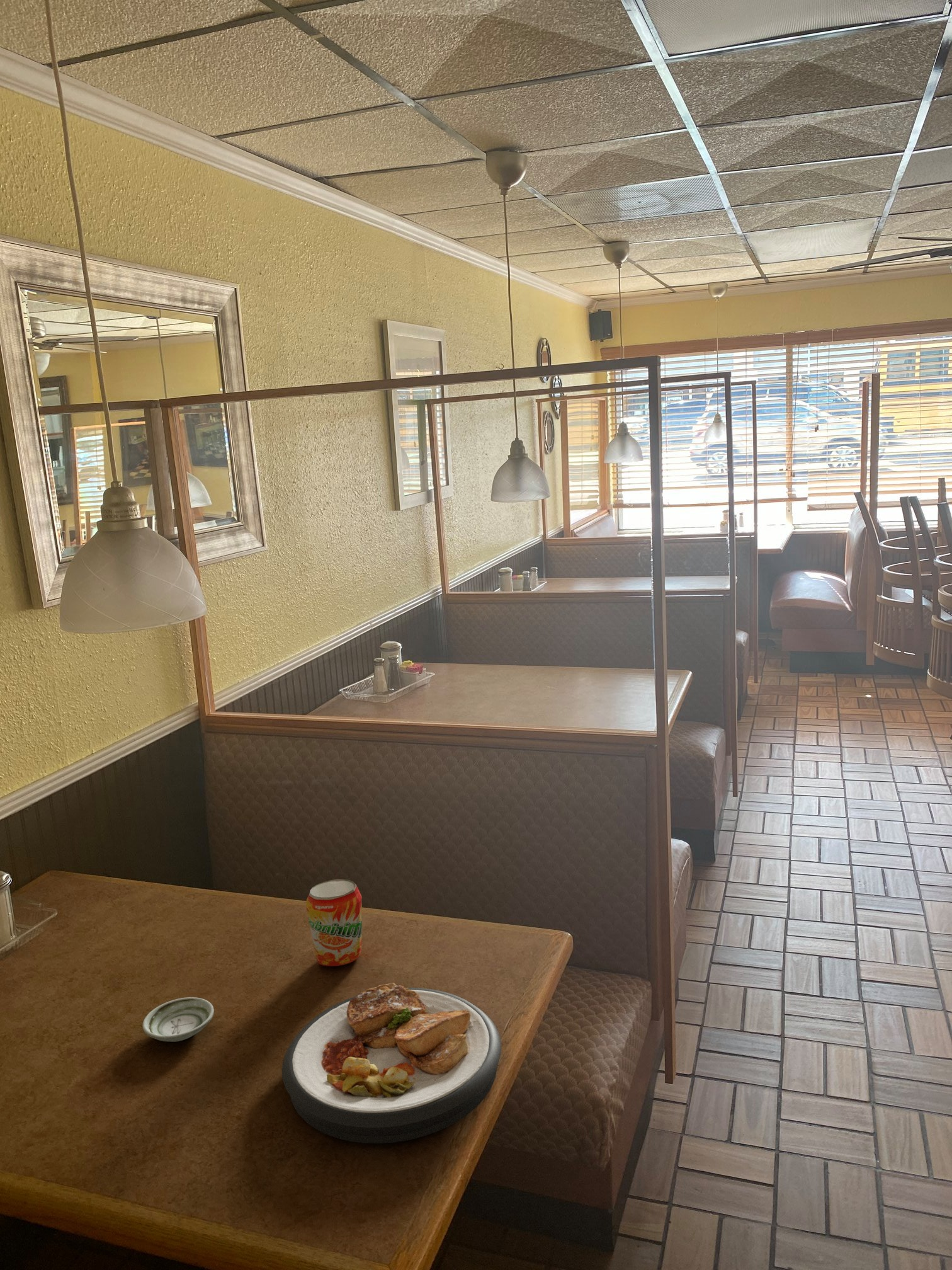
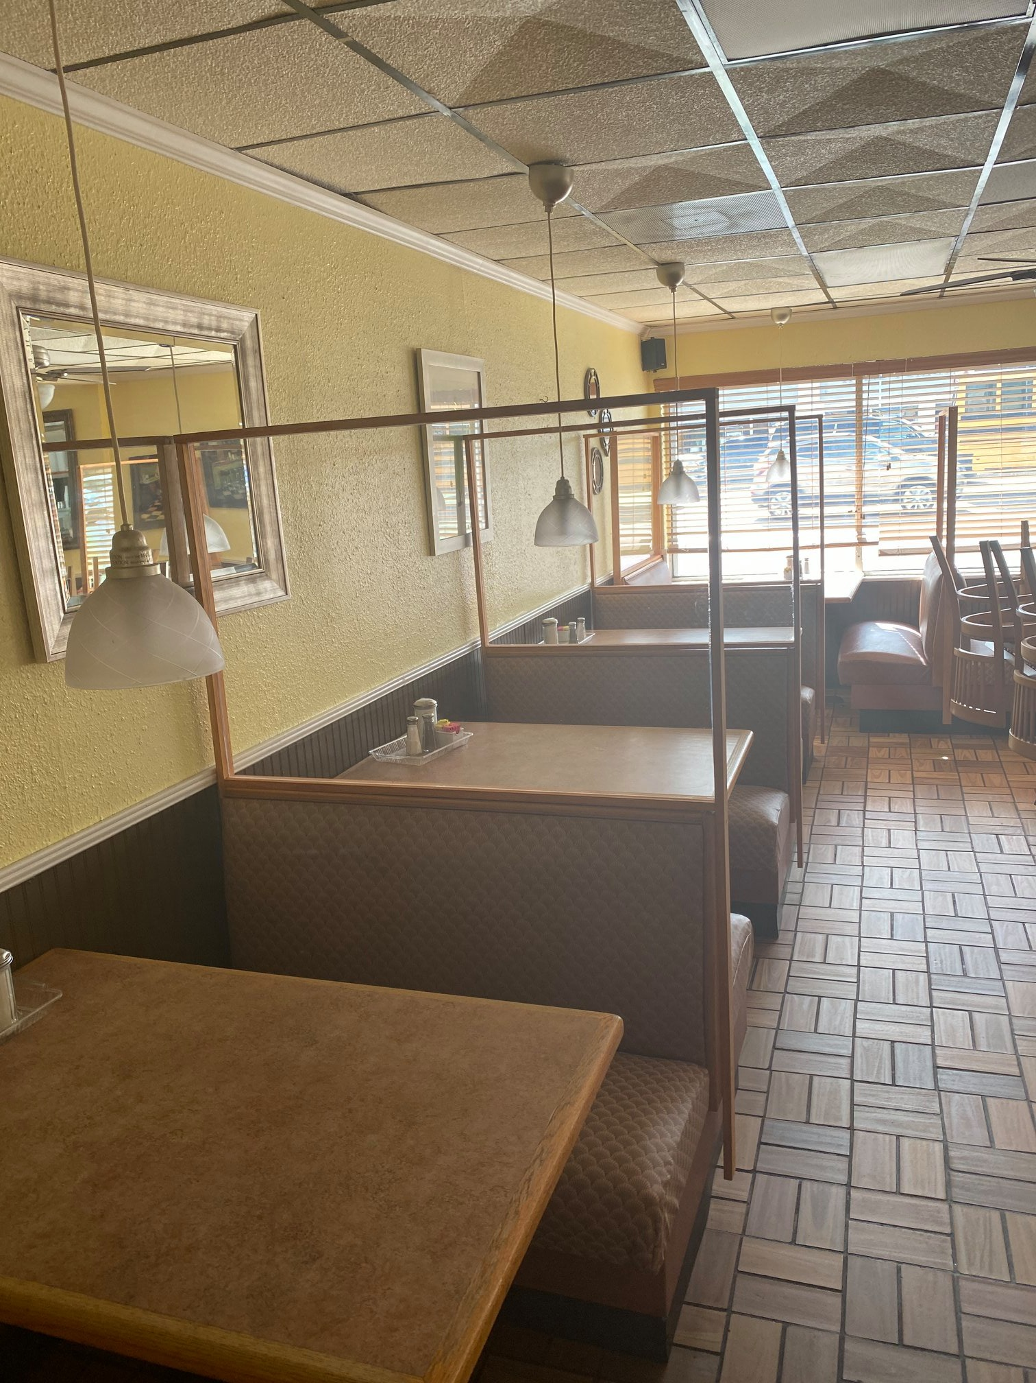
- plate [281,982,502,1144]
- saucer [142,997,215,1043]
- beverage can [305,878,363,967]
